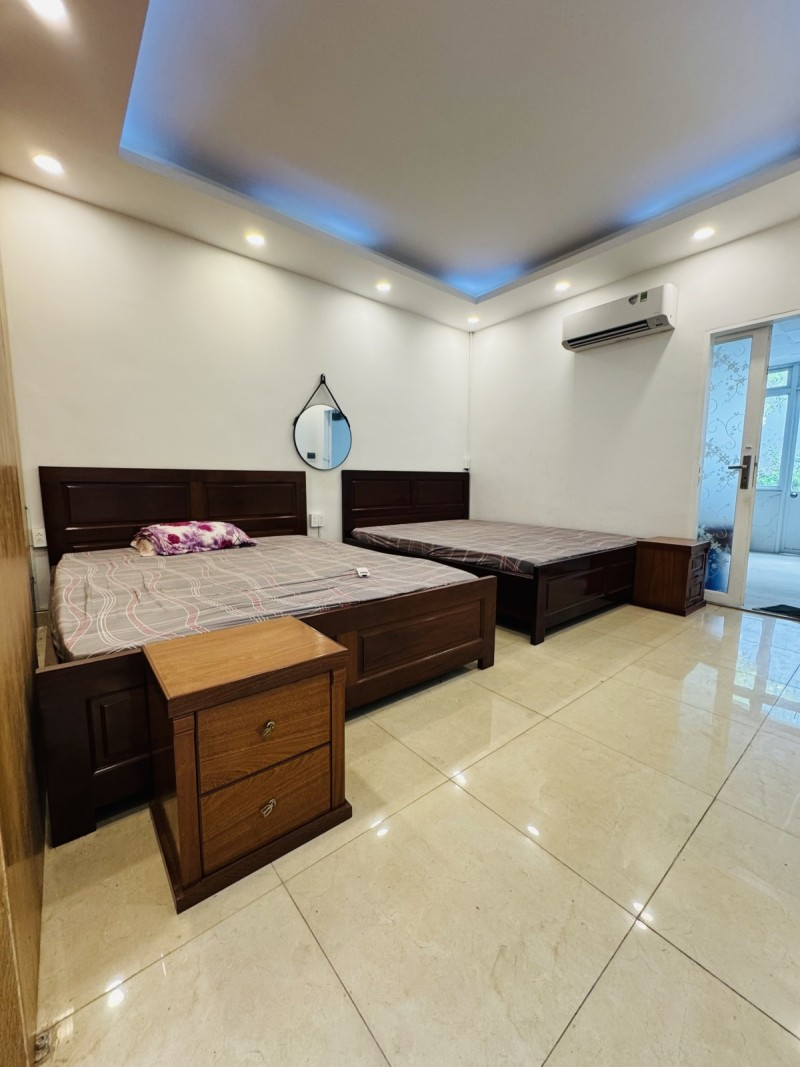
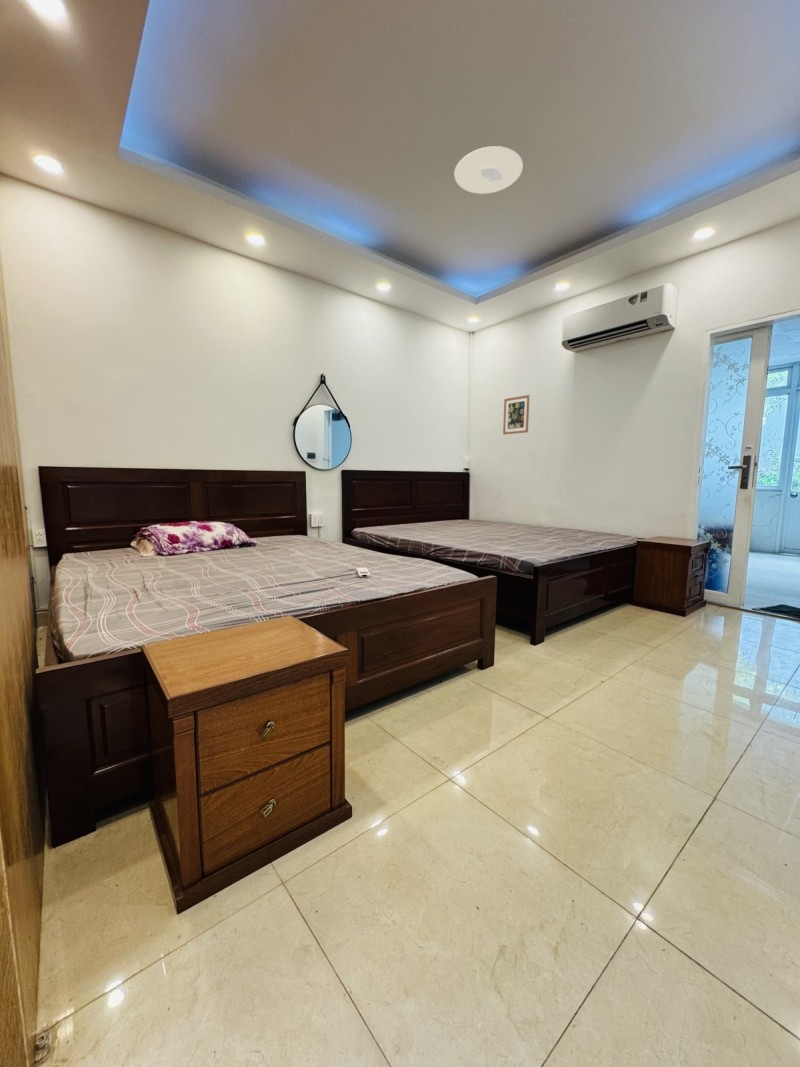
+ wall art [502,394,530,435]
+ ceiling light [453,145,524,195]
